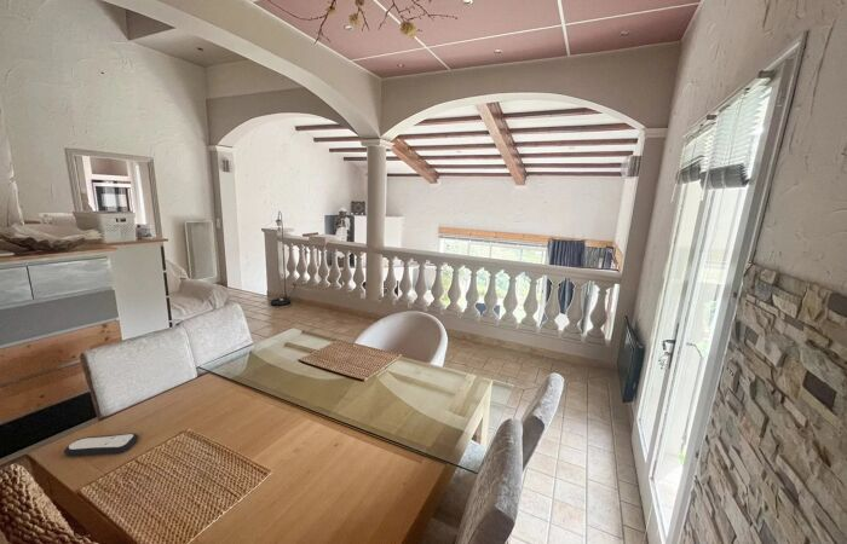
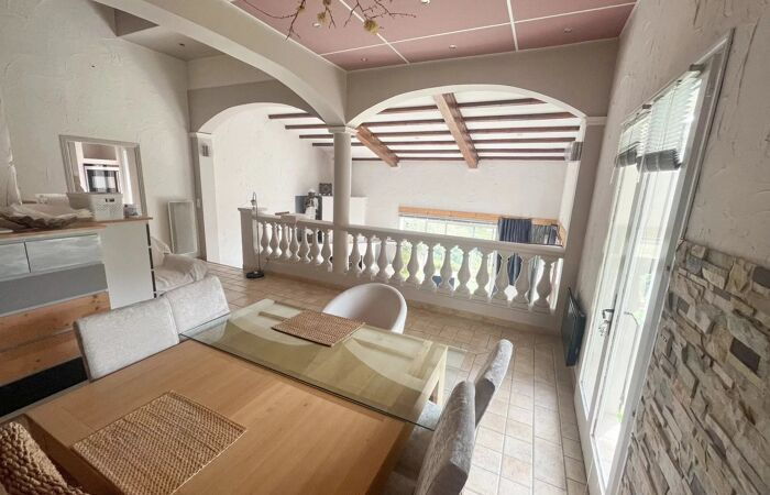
- remote control [63,433,139,457]
